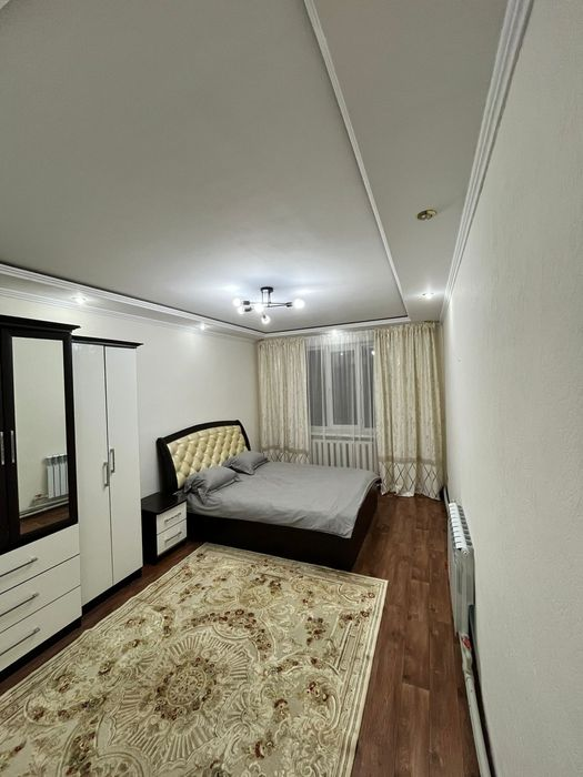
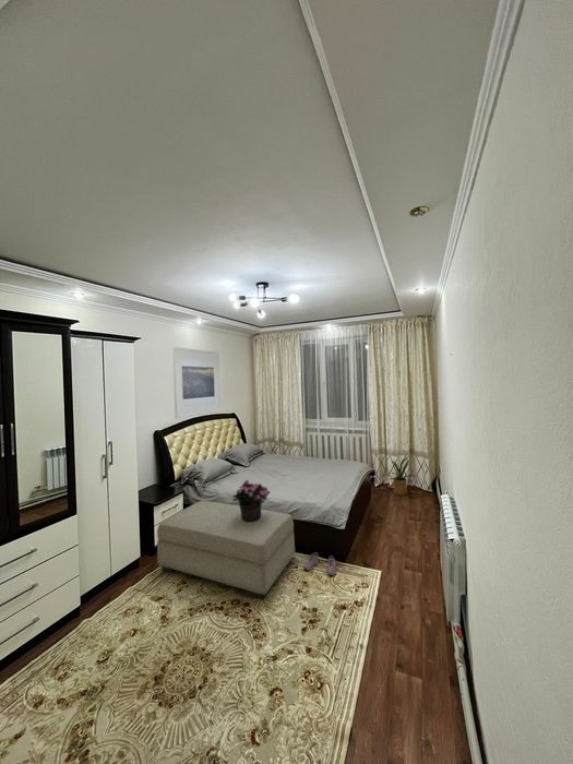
+ potted flower [230,479,271,522]
+ shoe [303,551,337,576]
+ ottoman [156,500,296,600]
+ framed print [172,346,222,419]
+ house plant [383,455,418,497]
